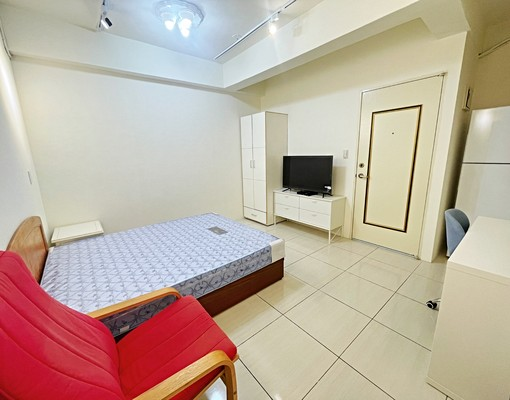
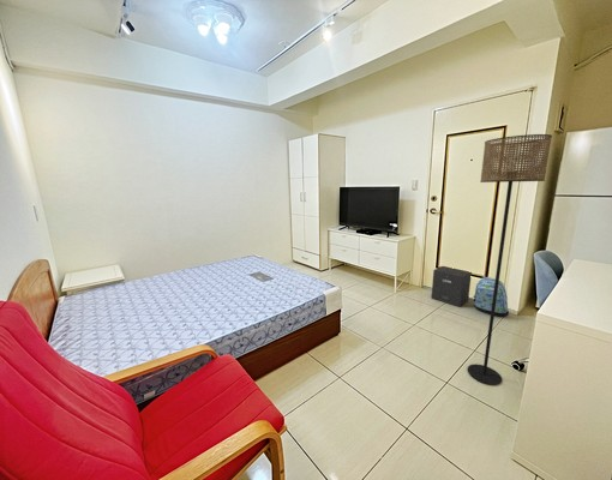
+ speaker [431,265,473,308]
+ floor lamp [467,133,553,386]
+ backpack [473,276,510,318]
